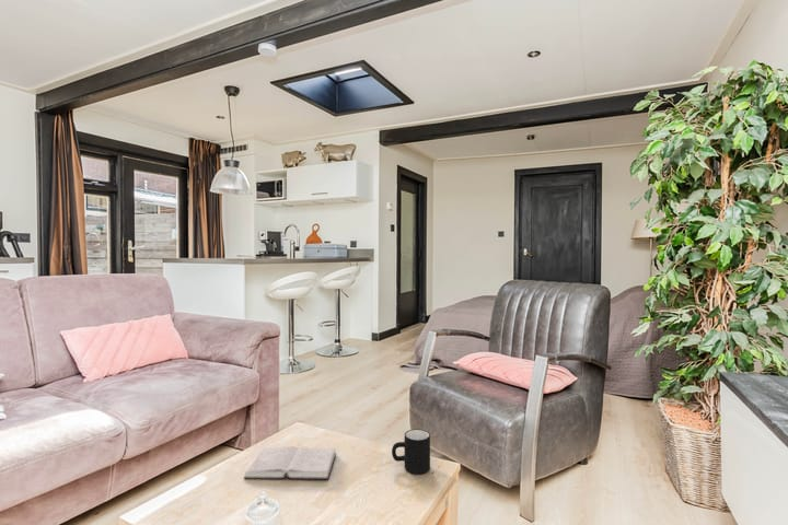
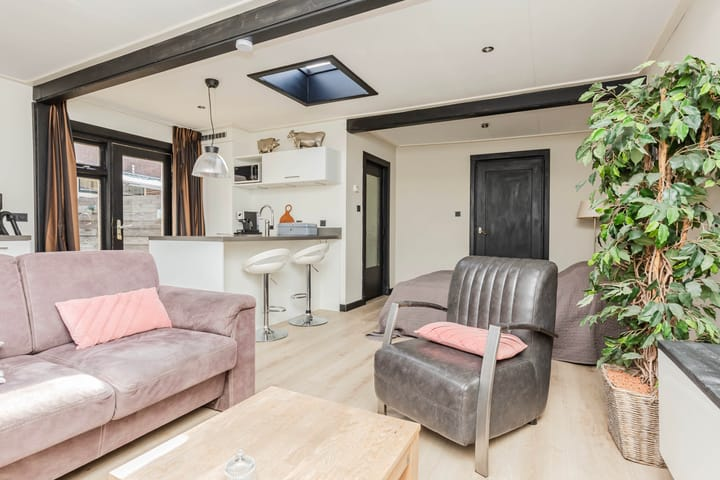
- mug [391,428,431,475]
- hardback book [243,445,337,480]
